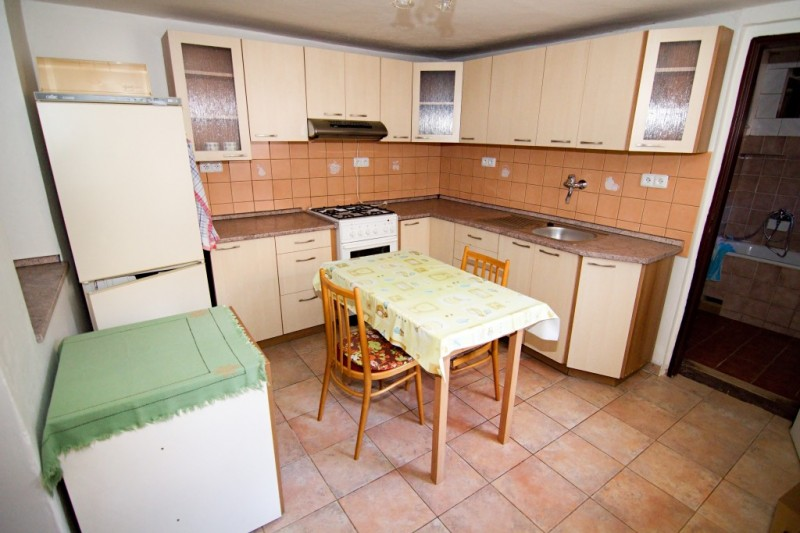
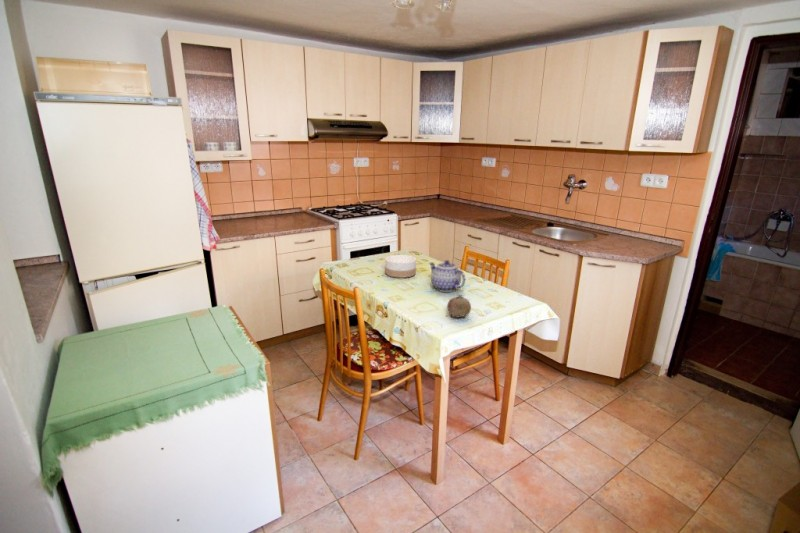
+ bowl [384,254,417,279]
+ teapot [428,259,466,293]
+ fruit [446,294,472,318]
